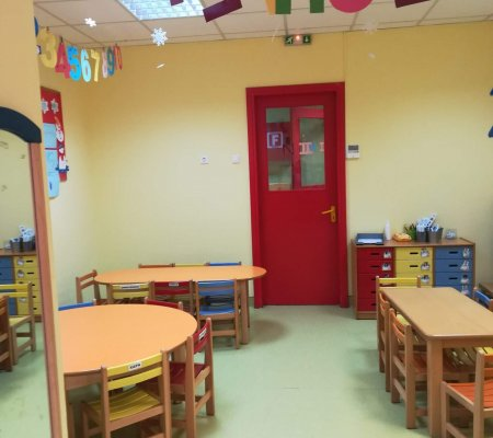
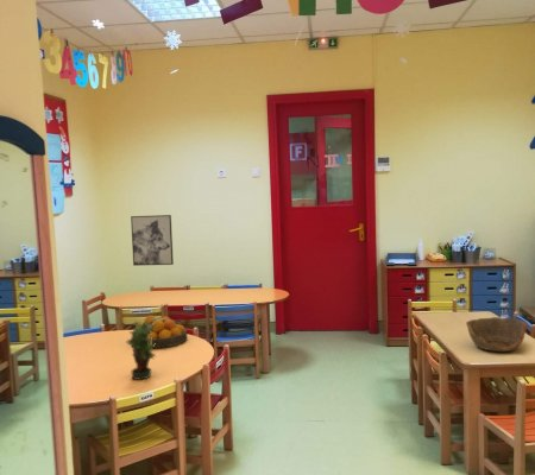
+ potted plant [125,316,162,381]
+ bowl [465,316,529,353]
+ fruit bowl [131,315,188,349]
+ wall art [130,214,175,267]
